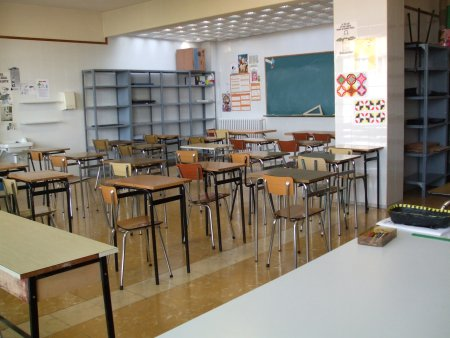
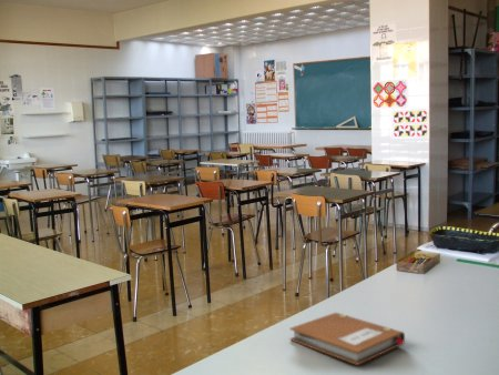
+ notebook [288,312,406,366]
